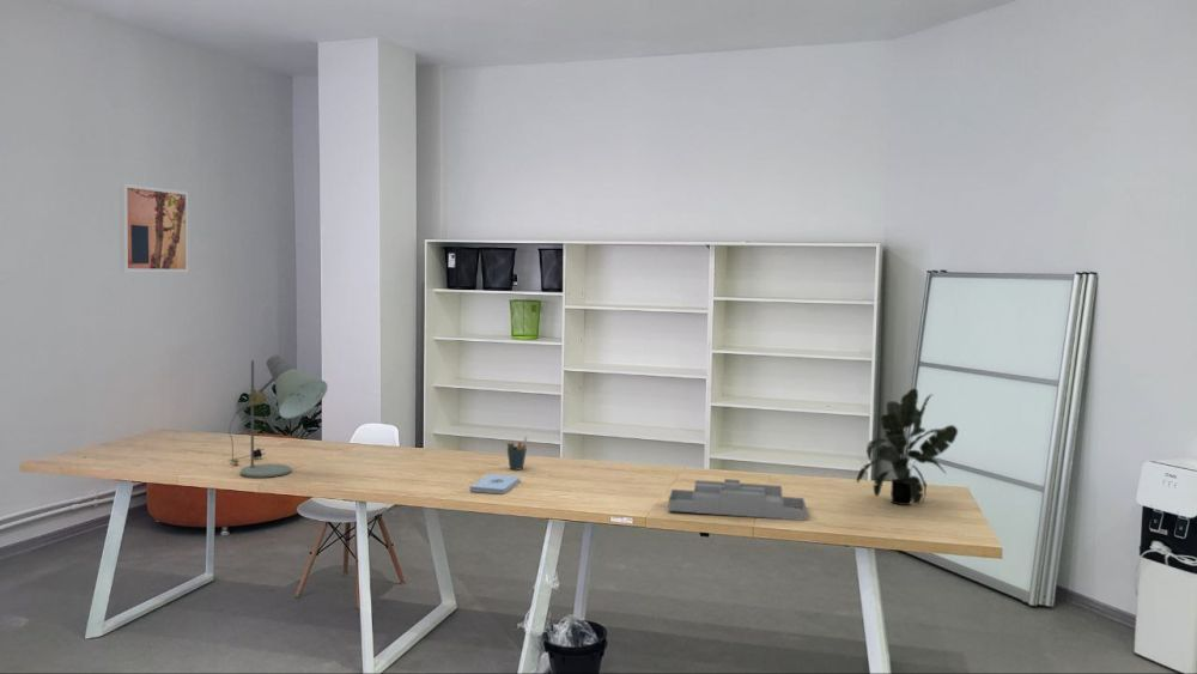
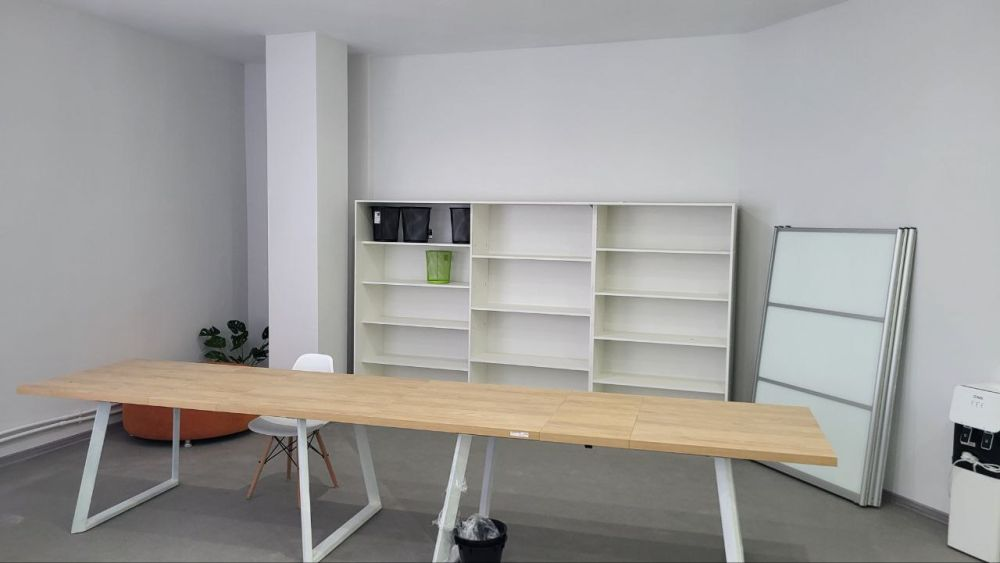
- desk lamp [227,353,329,478]
- pen holder [506,436,528,470]
- wall art [117,182,190,274]
- notepad [469,473,522,494]
- desk organizer [667,478,809,522]
- potted plant [856,388,959,506]
